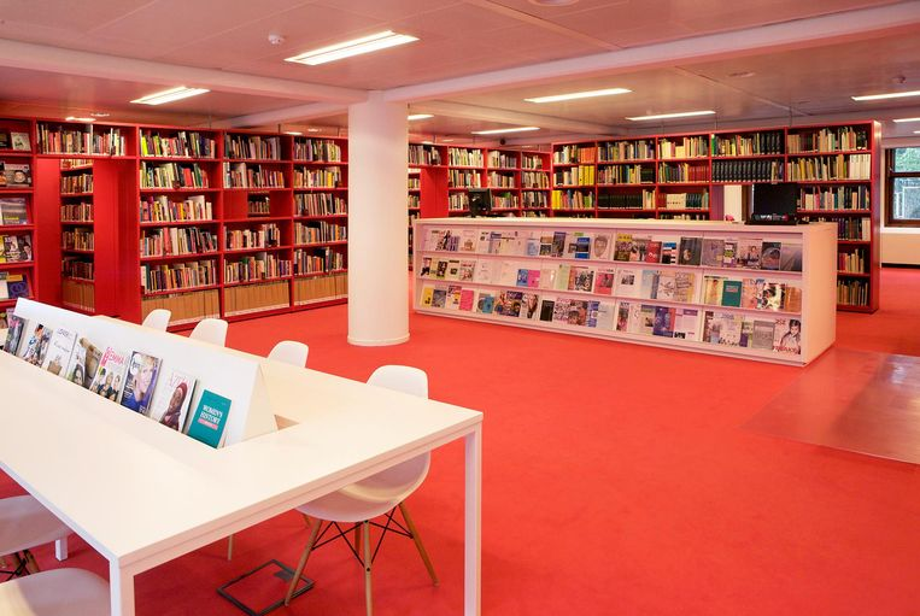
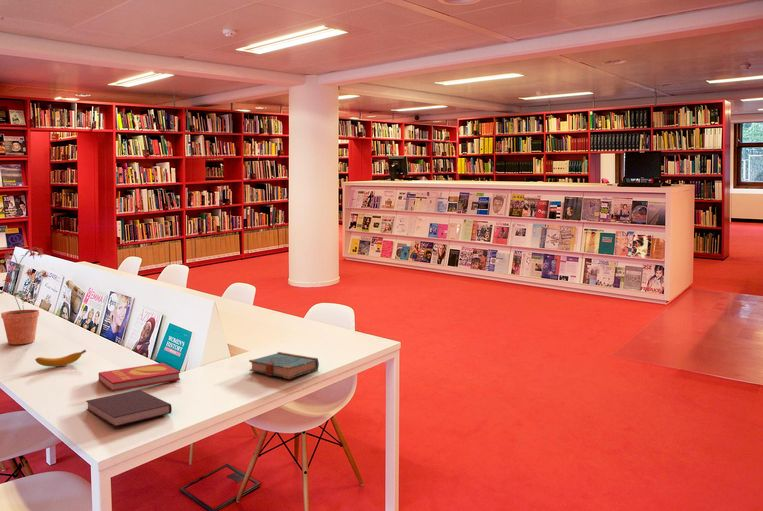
+ notebook [85,389,173,428]
+ book [248,351,320,380]
+ banana [34,349,87,368]
+ potted plant [0,246,50,345]
+ book [97,362,181,392]
